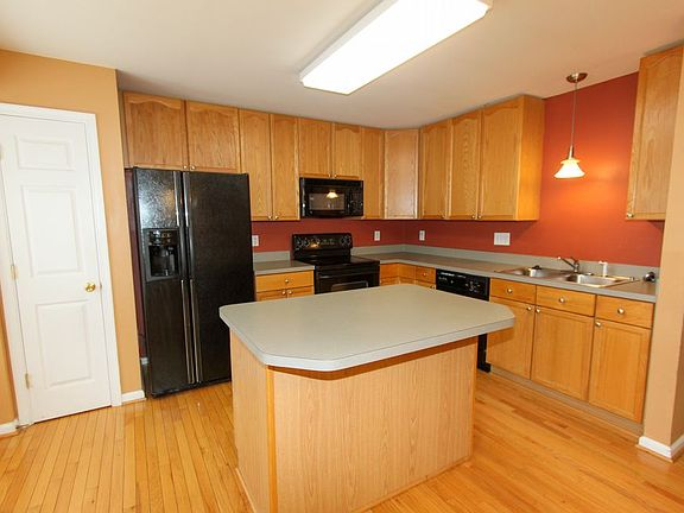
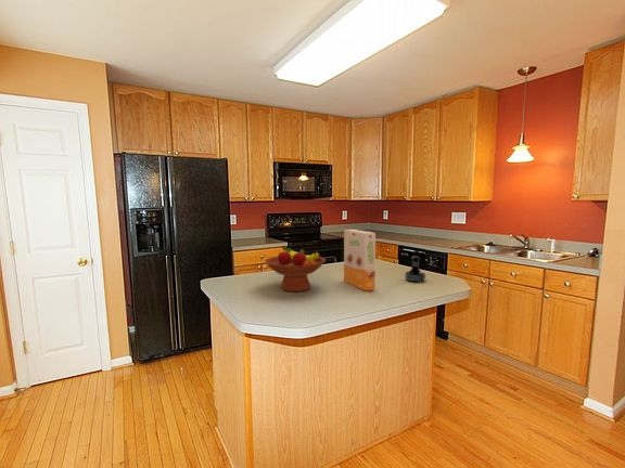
+ fruit bowl [264,245,327,292]
+ tequila bottle [404,256,426,283]
+ cereal box [343,229,377,291]
